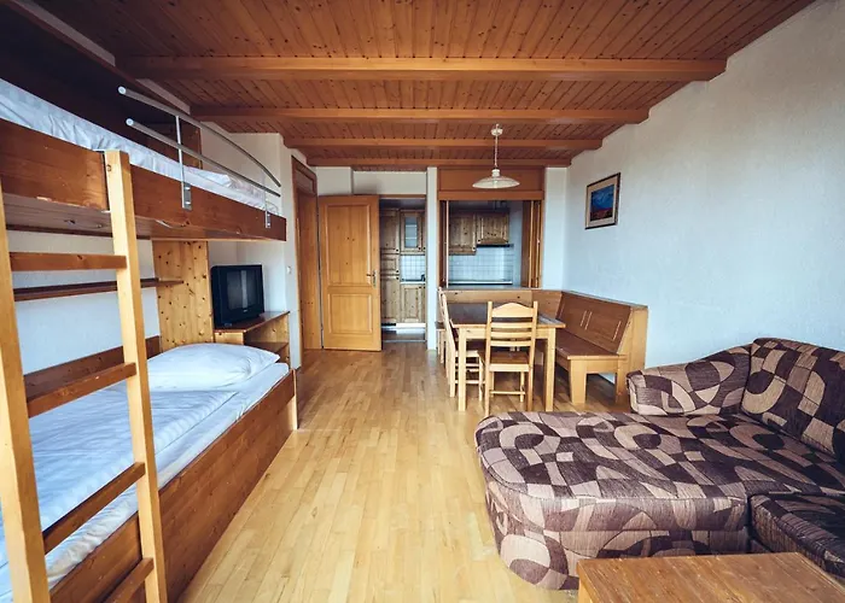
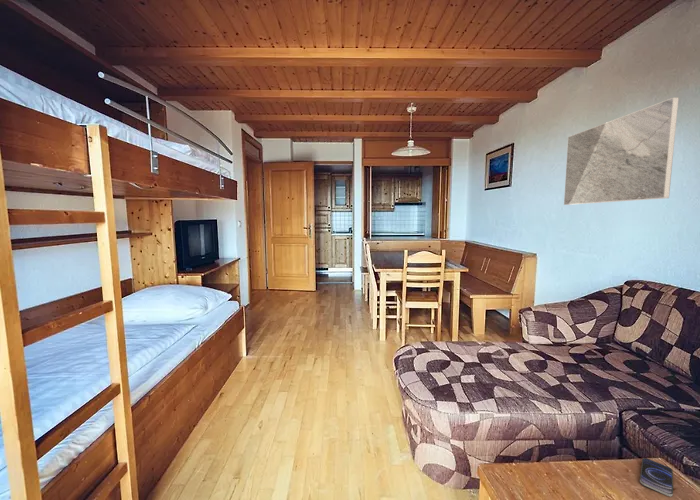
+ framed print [563,96,680,206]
+ smartphone [639,457,674,498]
